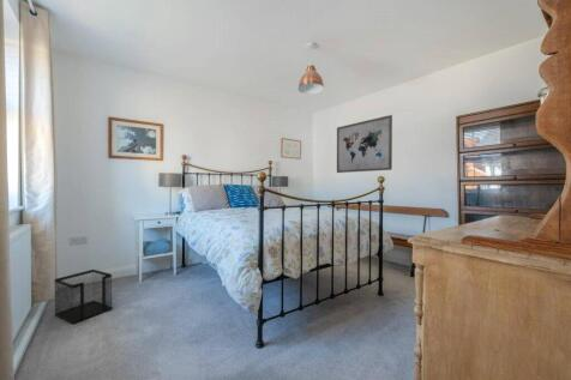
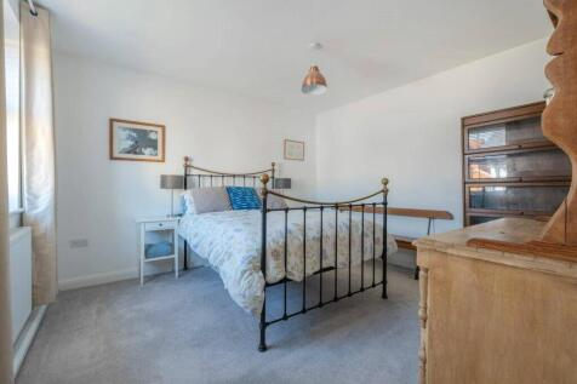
- wastebasket [53,269,114,325]
- wall art [336,114,393,174]
